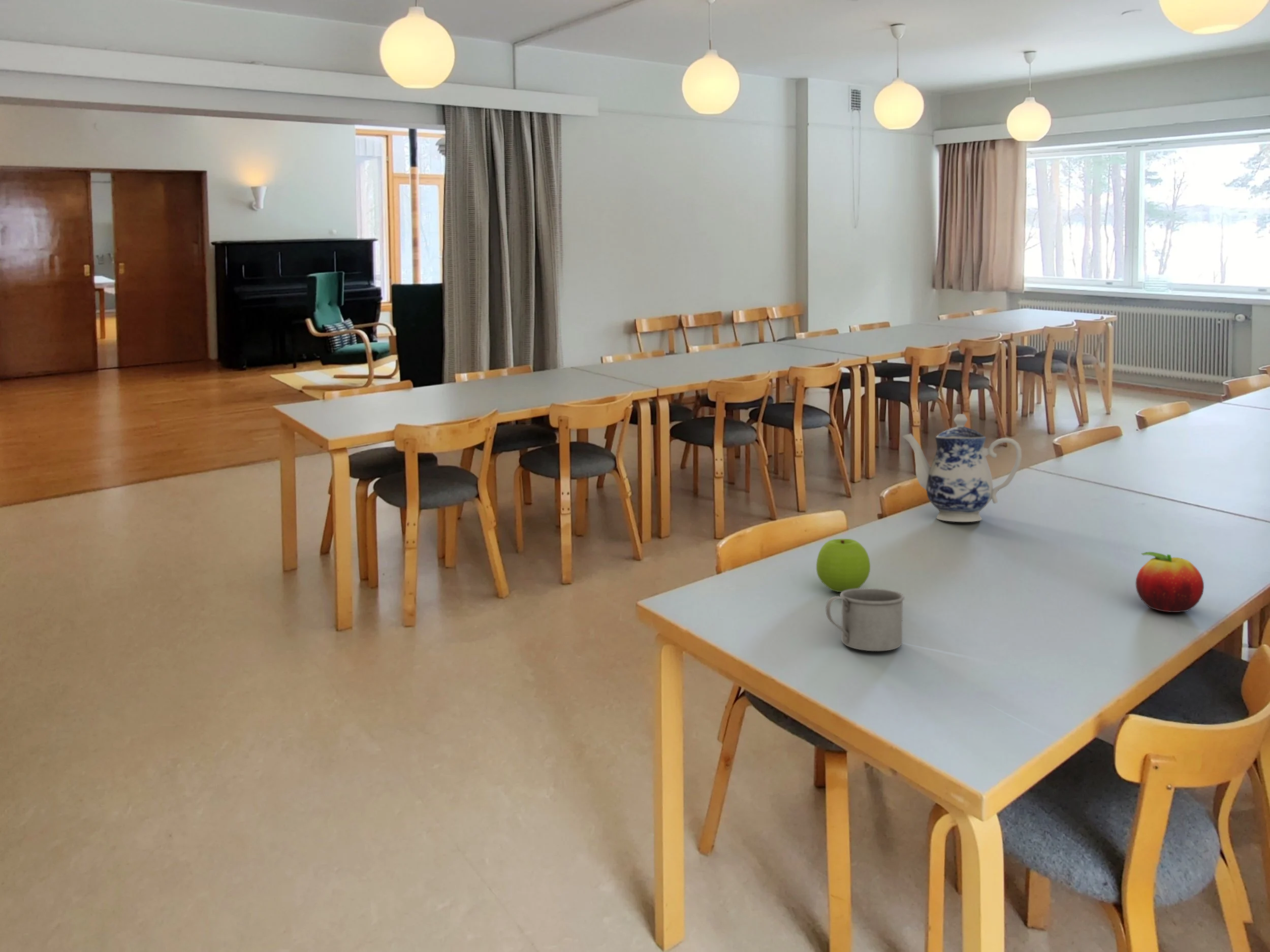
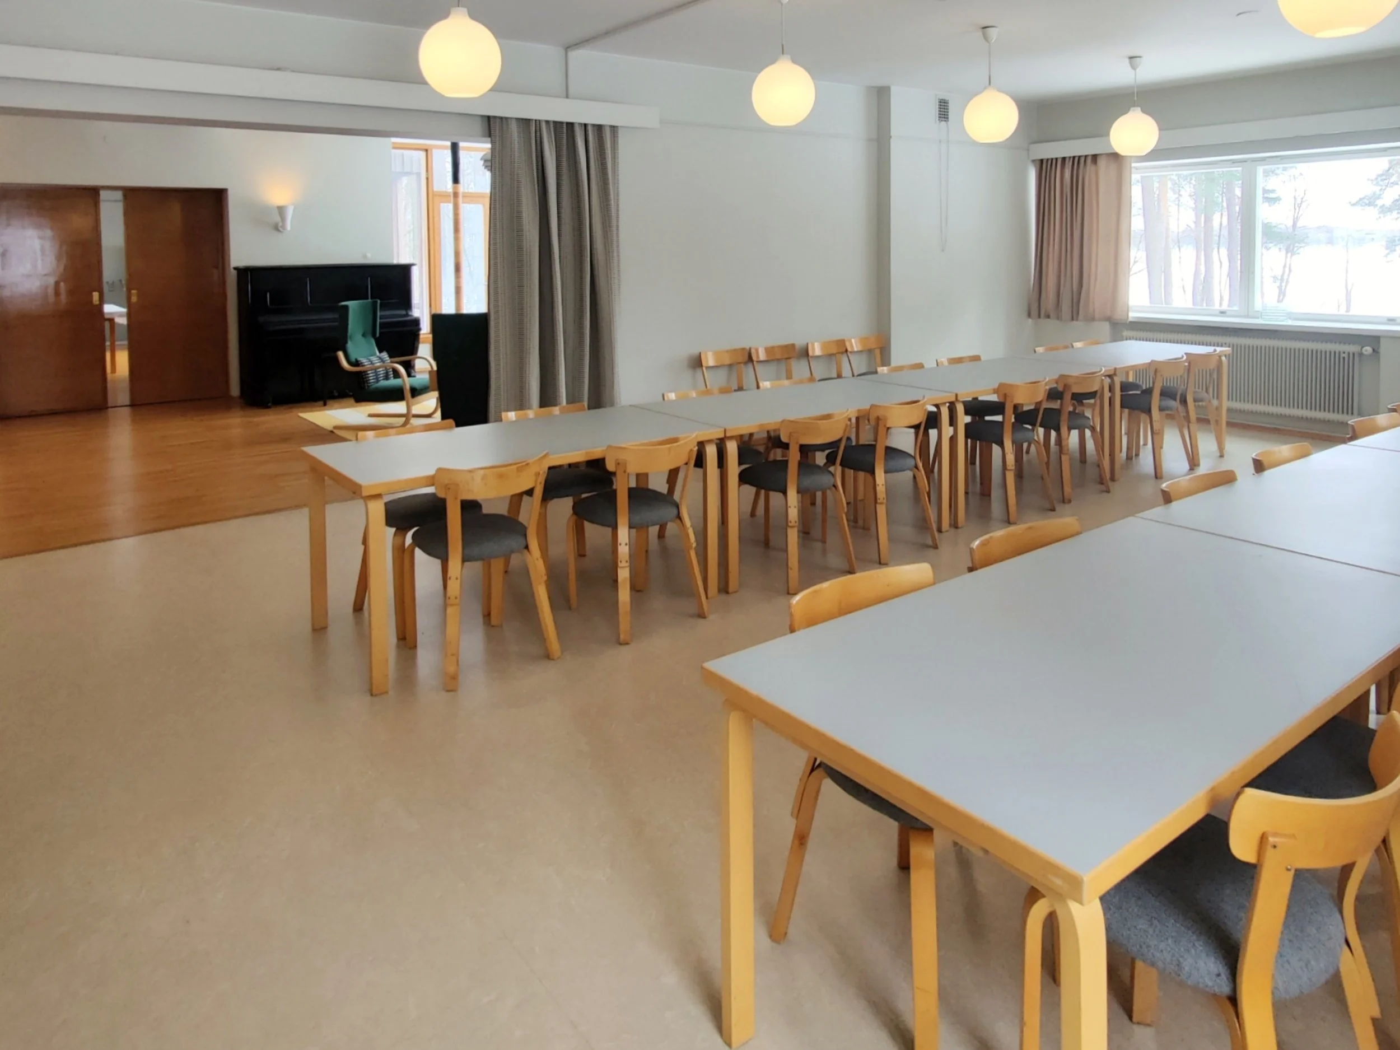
- fruit [1135,551,1204,613]
- apple [816,538,871,593]
- teapot [902,413,1022,522]
- mug [825,587,905,651]
